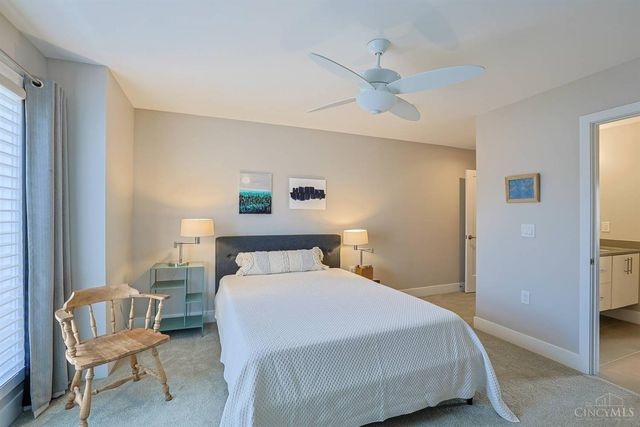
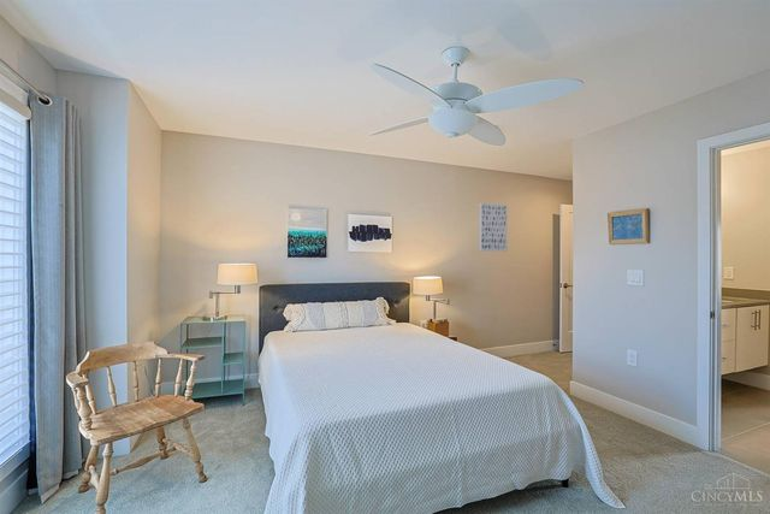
+ wall art [479,202,508,253]
